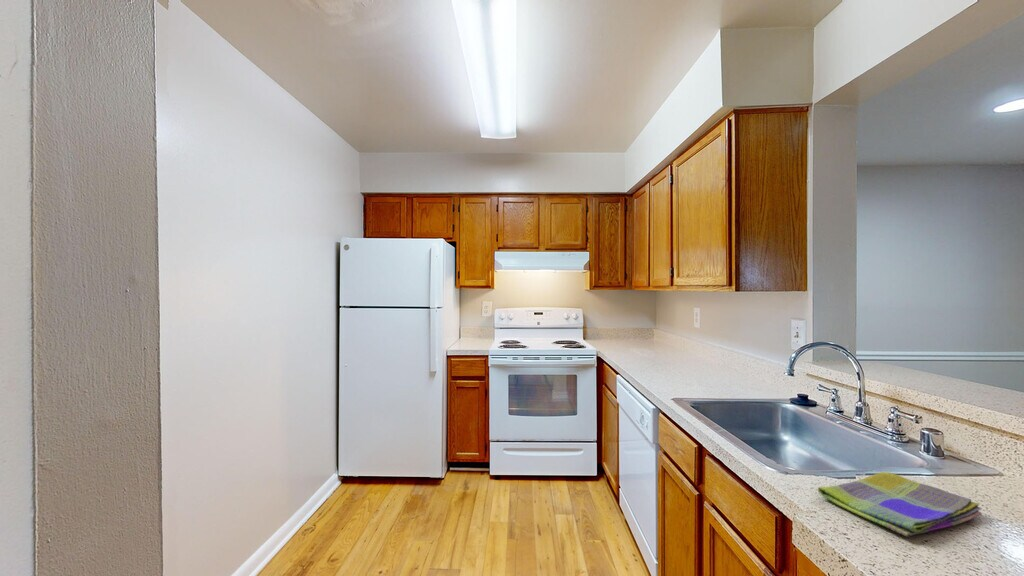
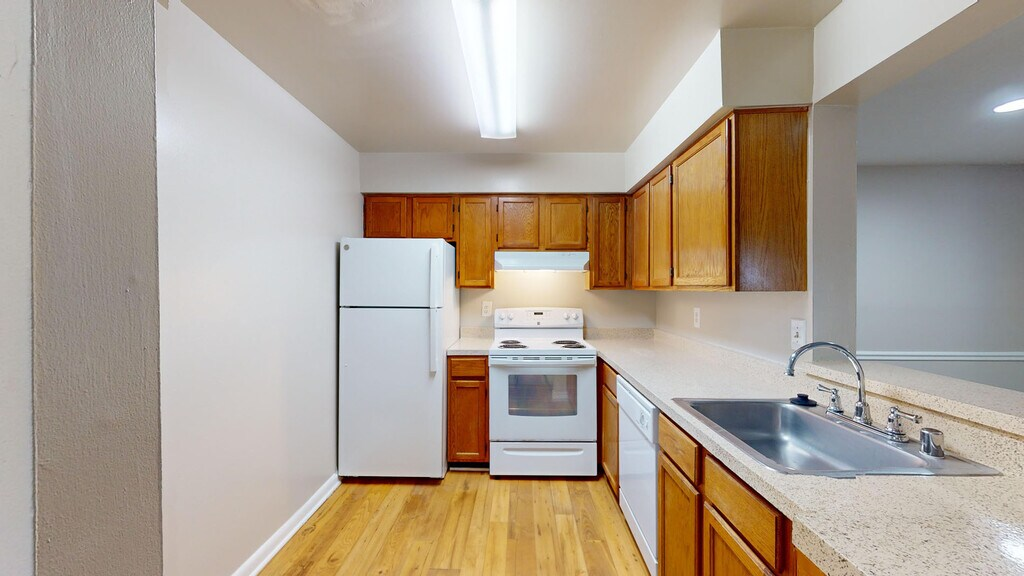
- dish towel [817,471,983,538]
